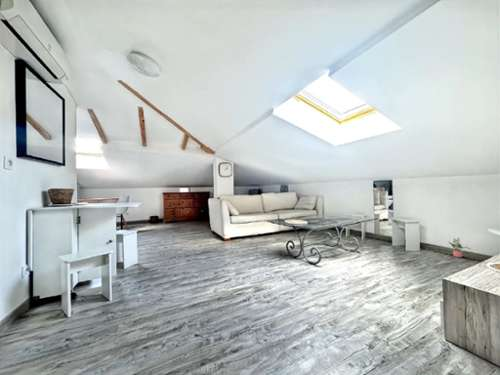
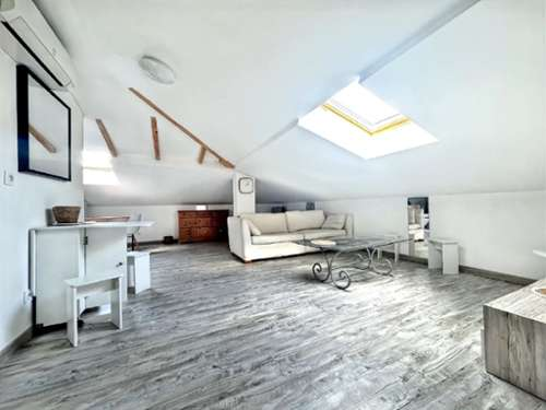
- potted plant [448,237,471,258]
